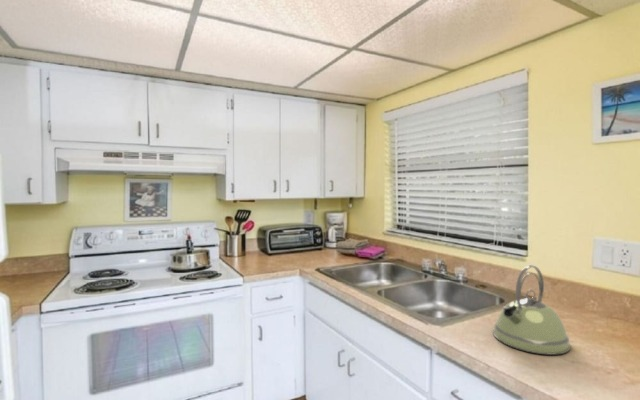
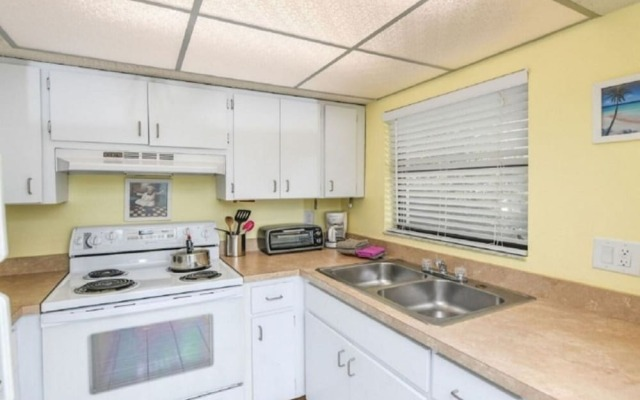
- kettle [492,264,572,356]
